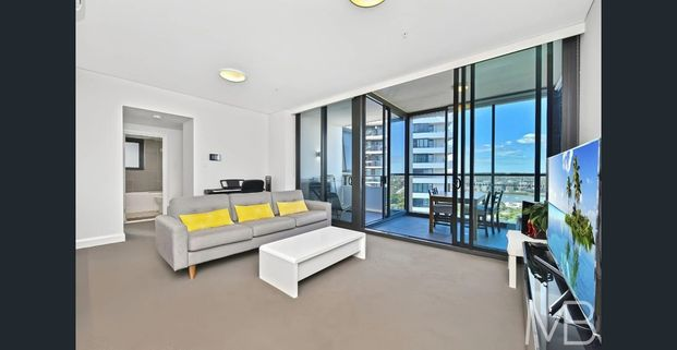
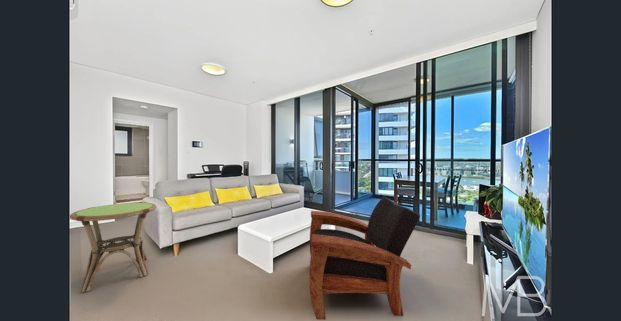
+ side table [69,201,157,293]
+ armchair [309,196,421,321]
